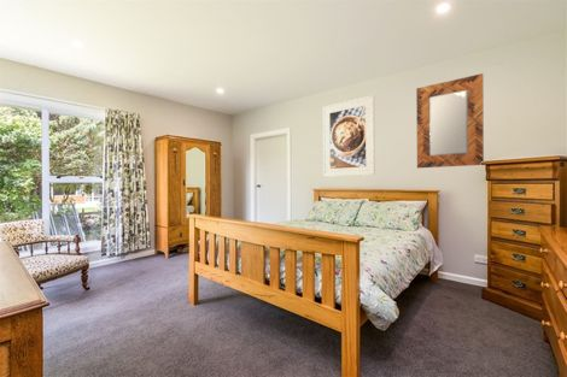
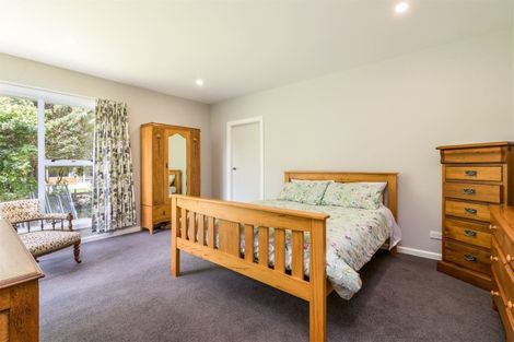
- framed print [322,94,376,178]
- home mirror [415,72,485,169]
